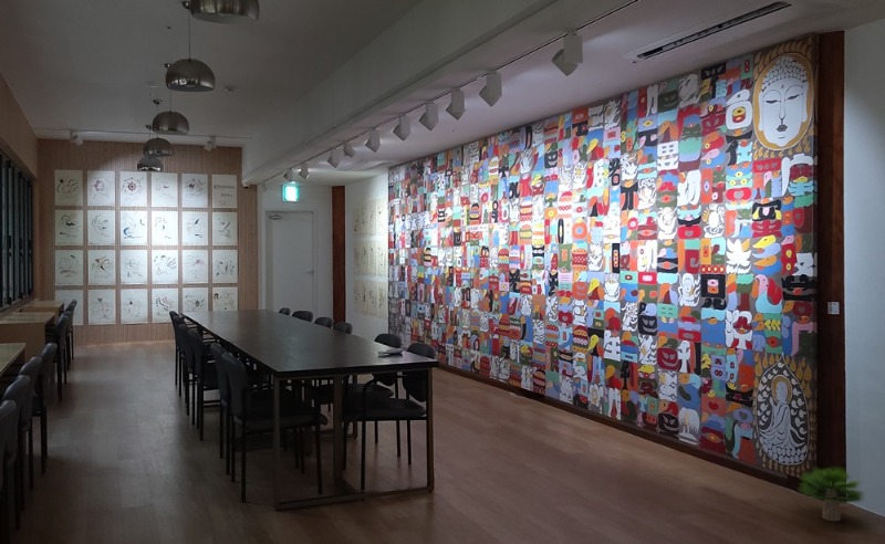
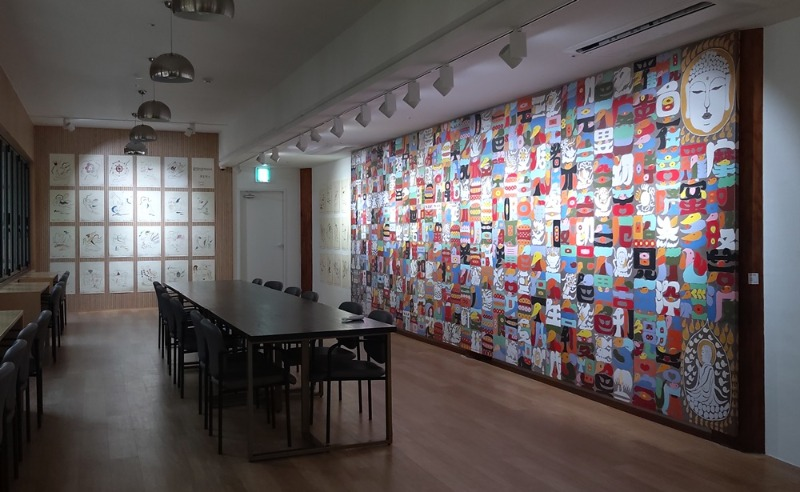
- potted plant [798,464,867,522]
